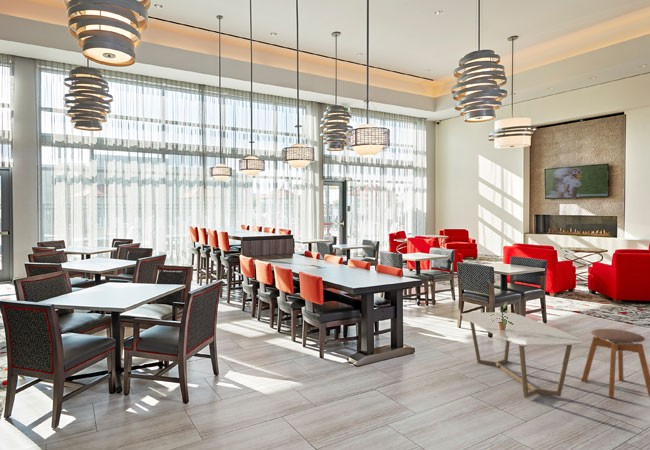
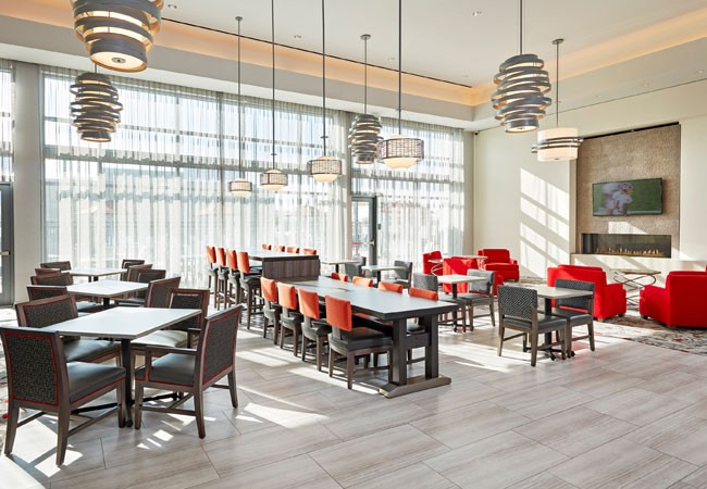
- potted plant [490,301,515,330]
- coffee table [460,311,585,399]
- stool [580,328,650,399]
